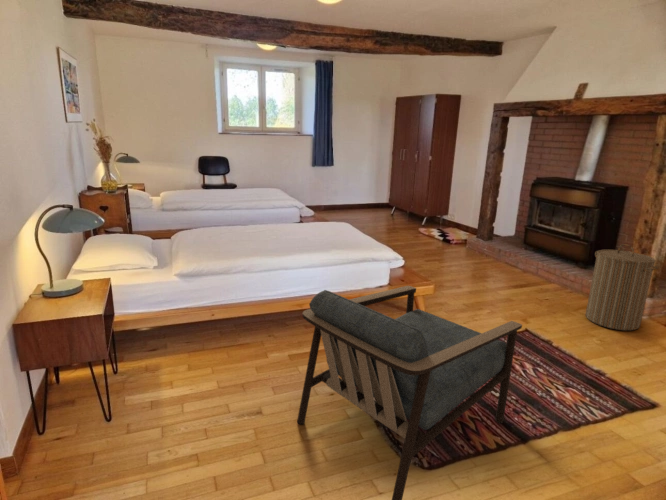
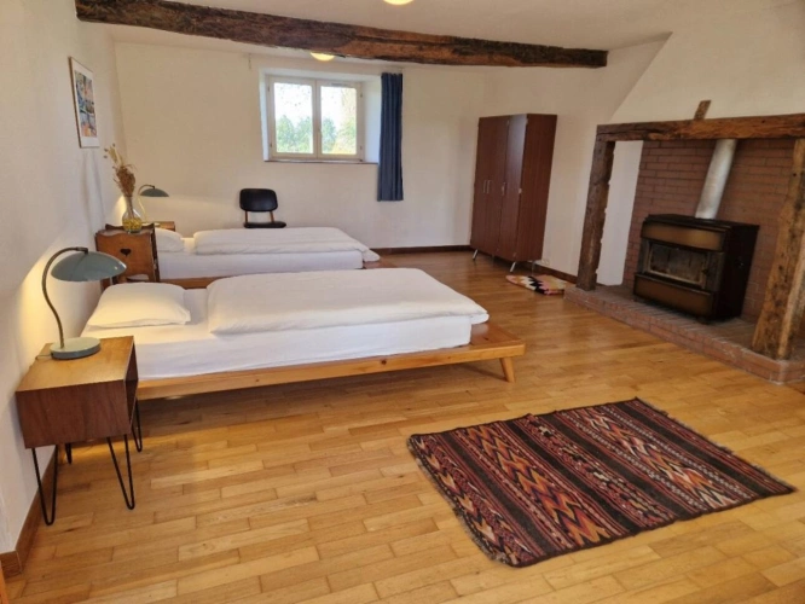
- armchair [296,285,523,500]
- laundry hamper [585,243,660,331]
